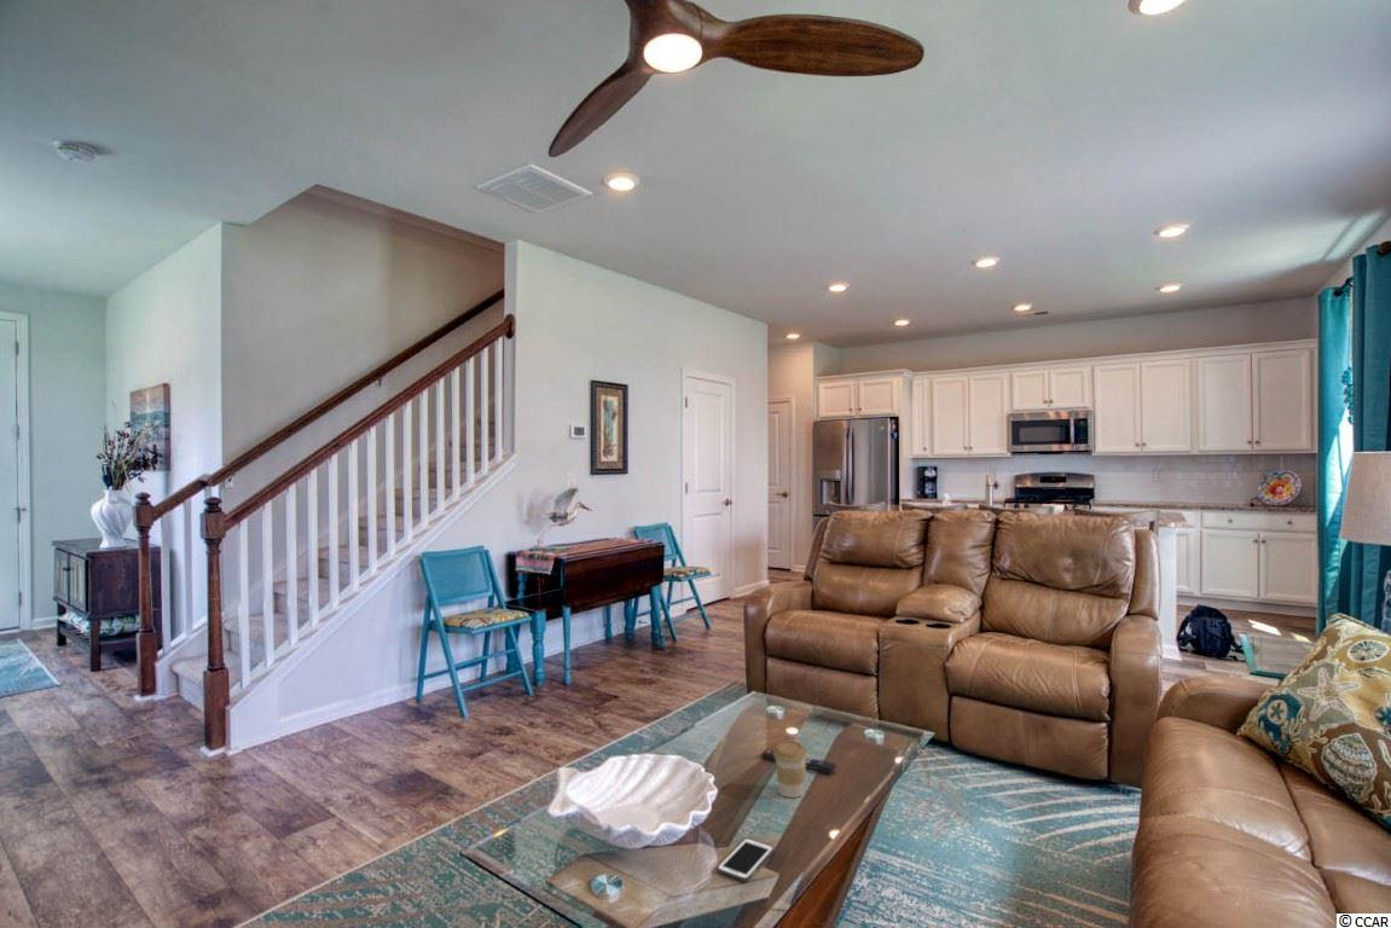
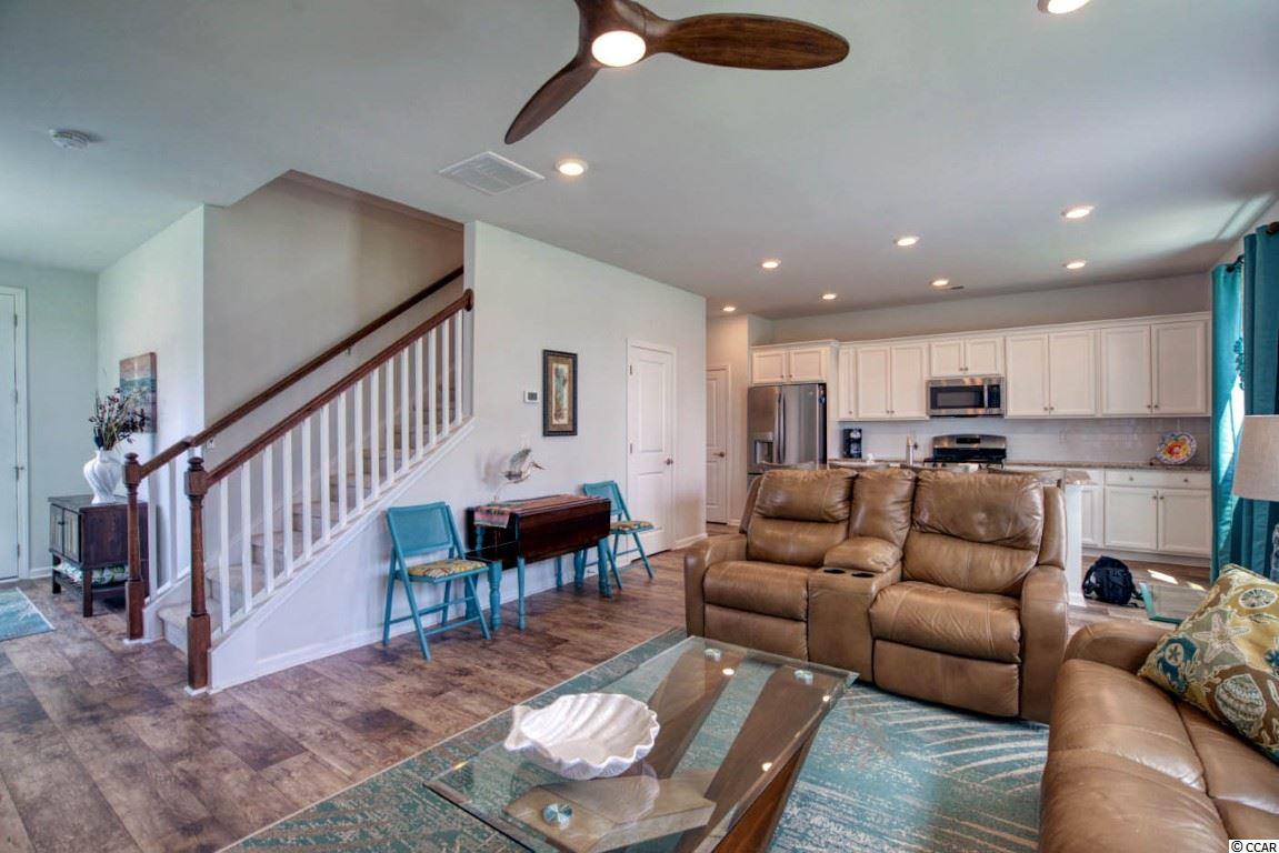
- cell phone [717,837,775,883]
- remote control [760,748,838,776]
- coffee cup [773,740,808,799]
